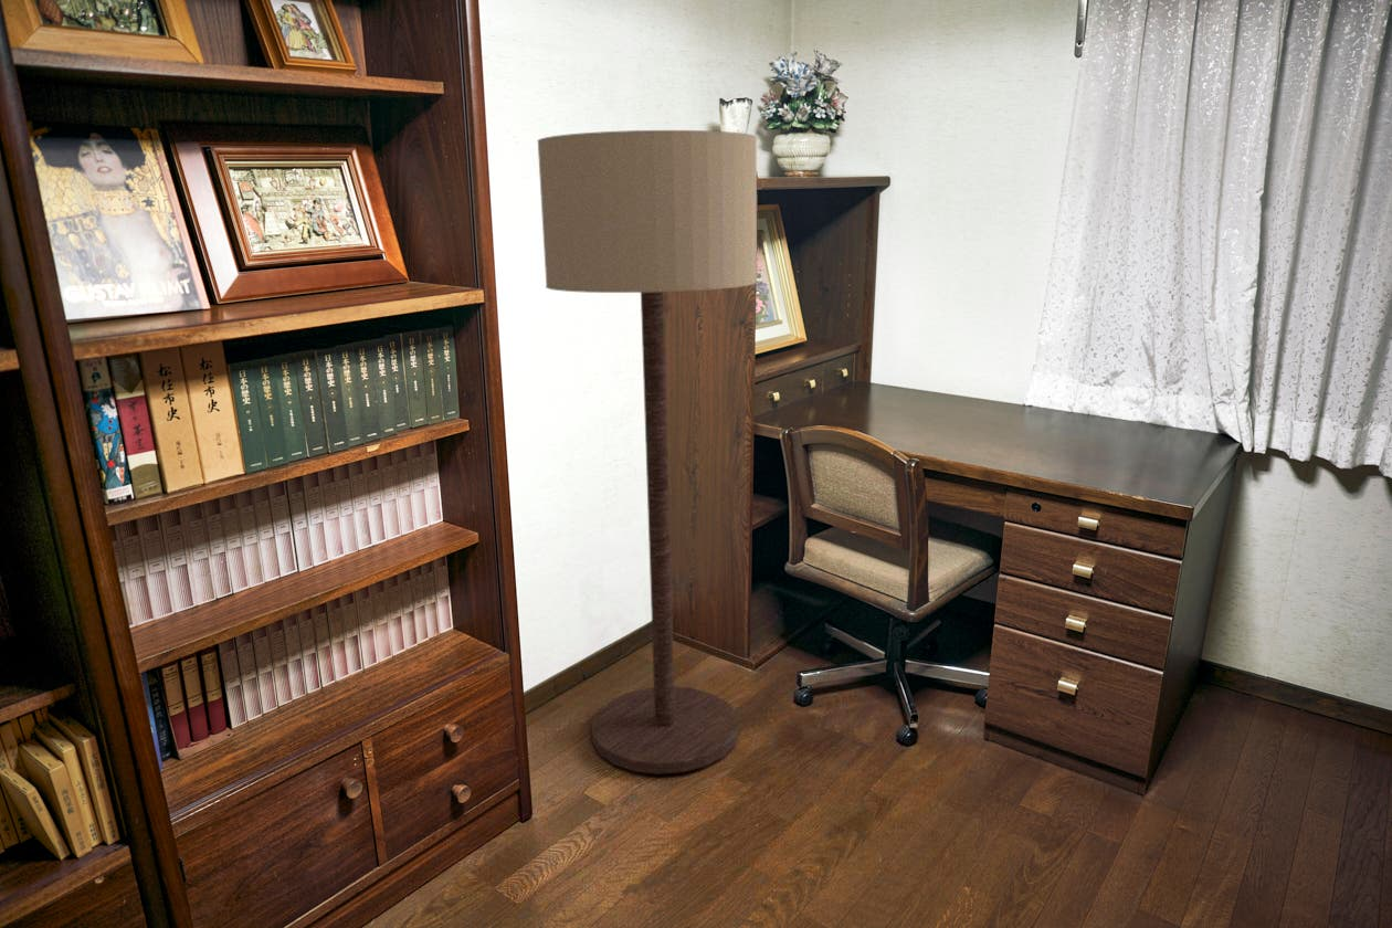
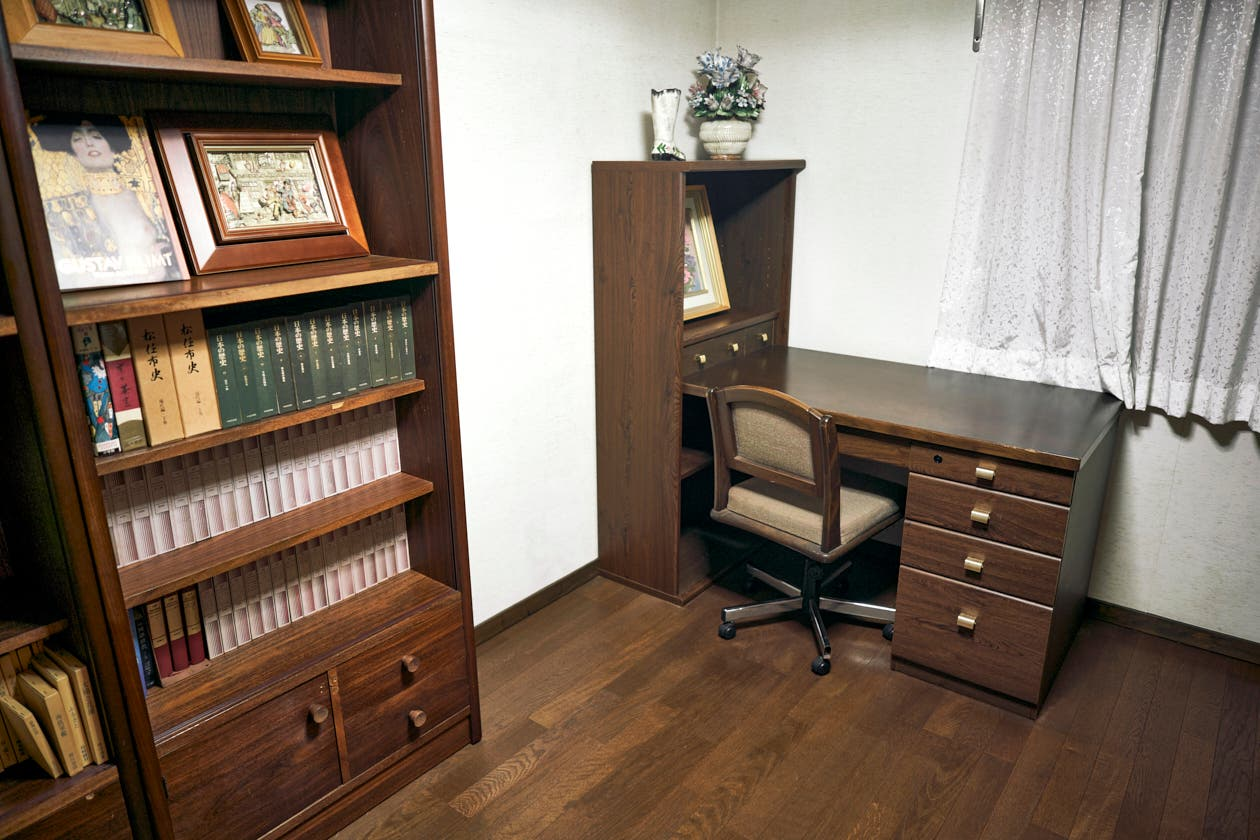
- floor lamp [537,129,758,776]
